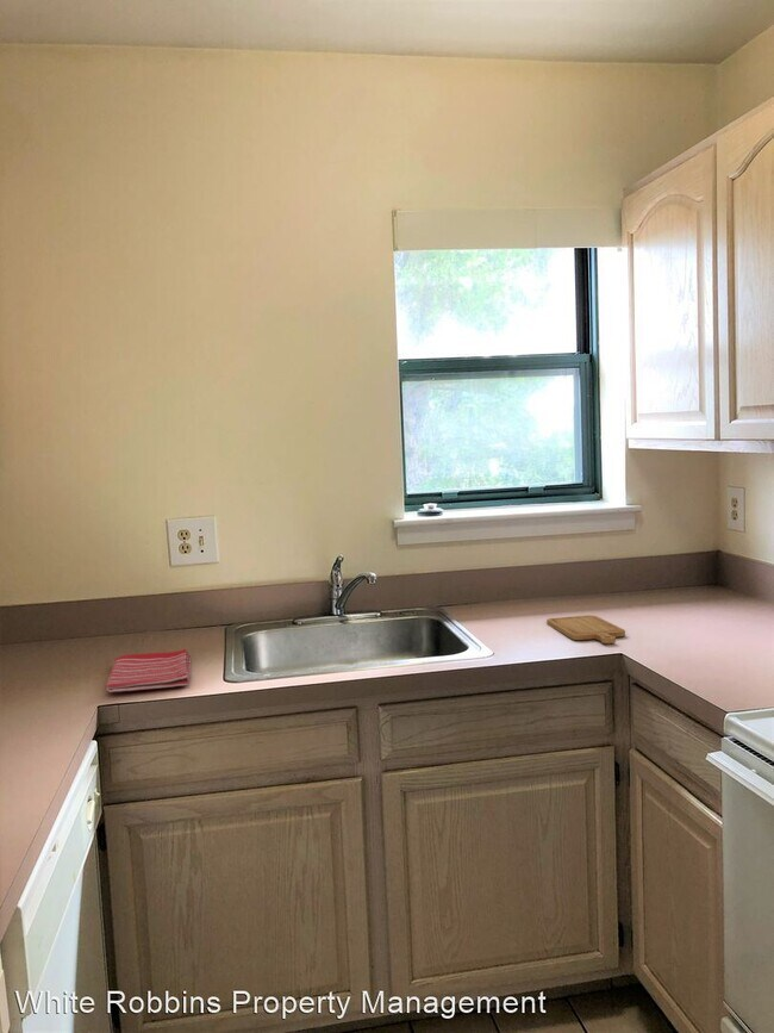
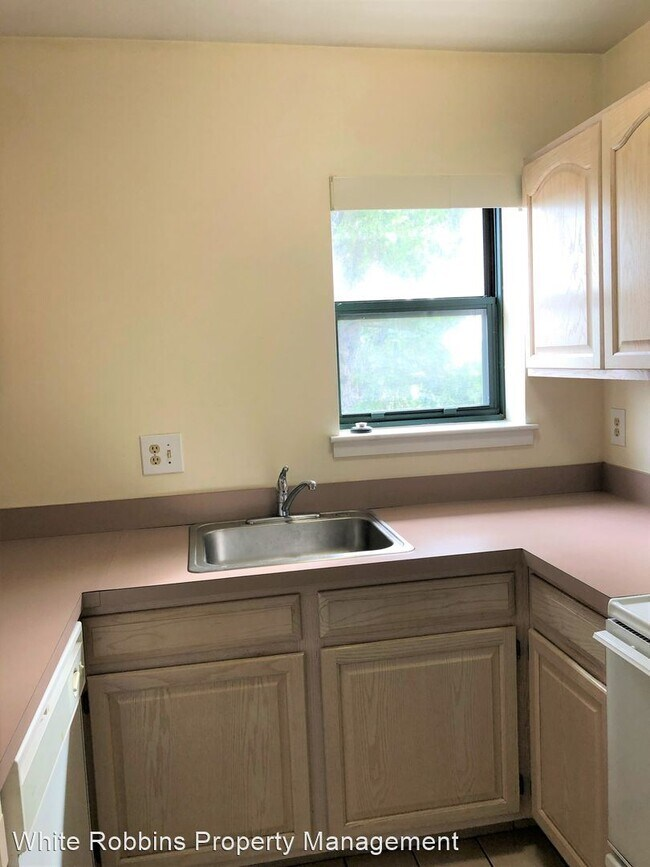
- chopping board [545,614,626,645]
- dish towel [105,648,192,693]
